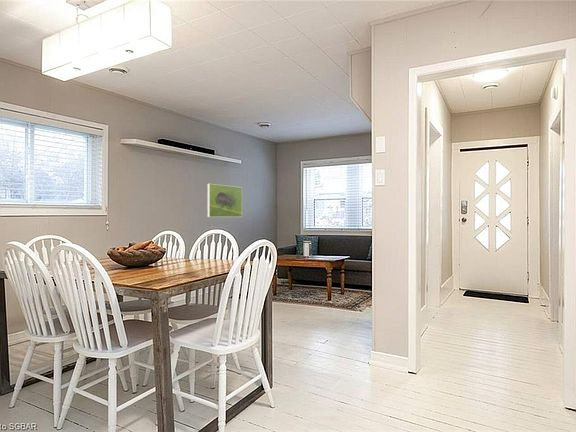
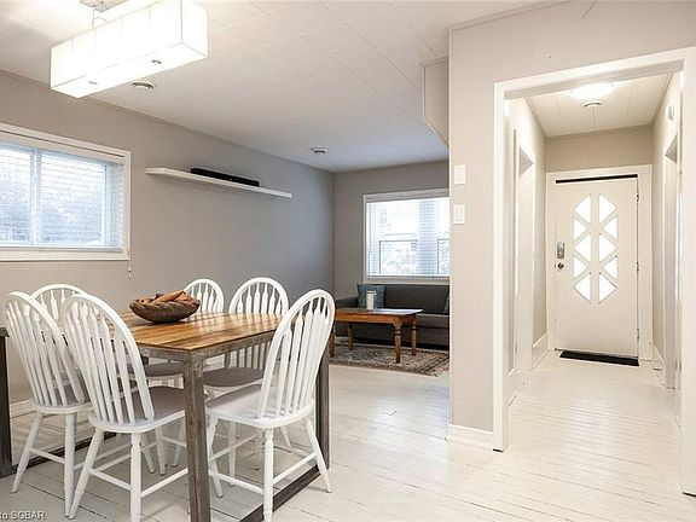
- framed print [207,183,243,218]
